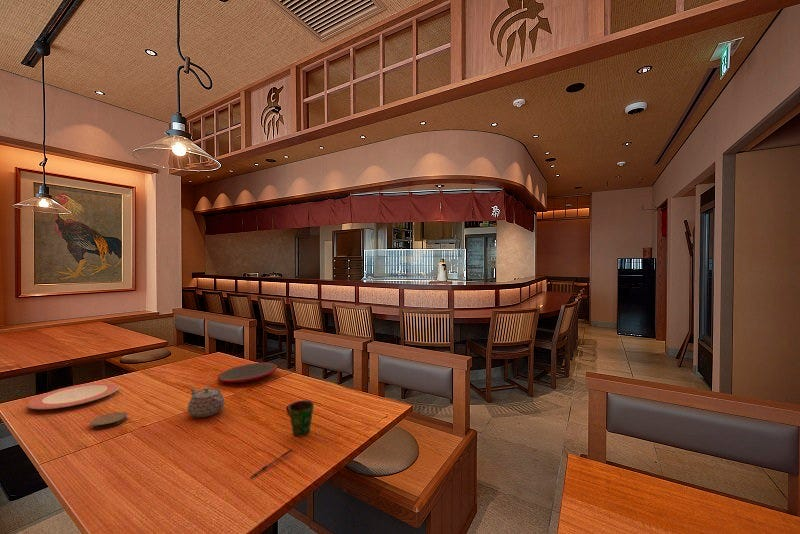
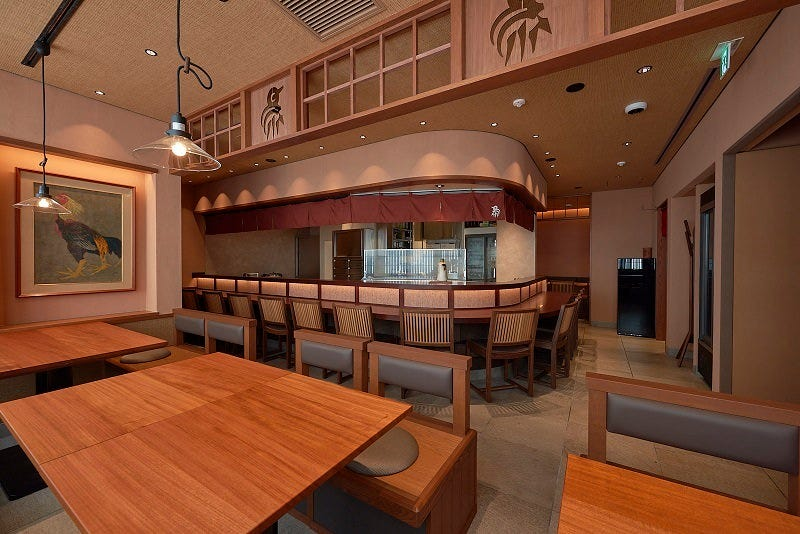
- pen [249,448,294,479]
- coaster [90,411,128,430]
- teapot [187,386,226,418]
- plate [217,362,278,384]
- cup [285,399,315,437]
- plate [26,381,120,410]
